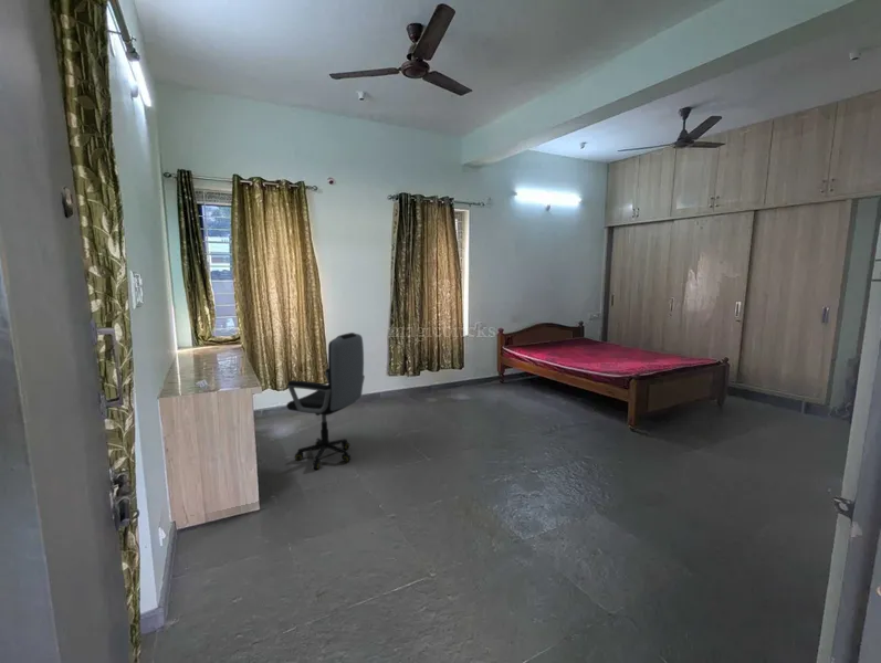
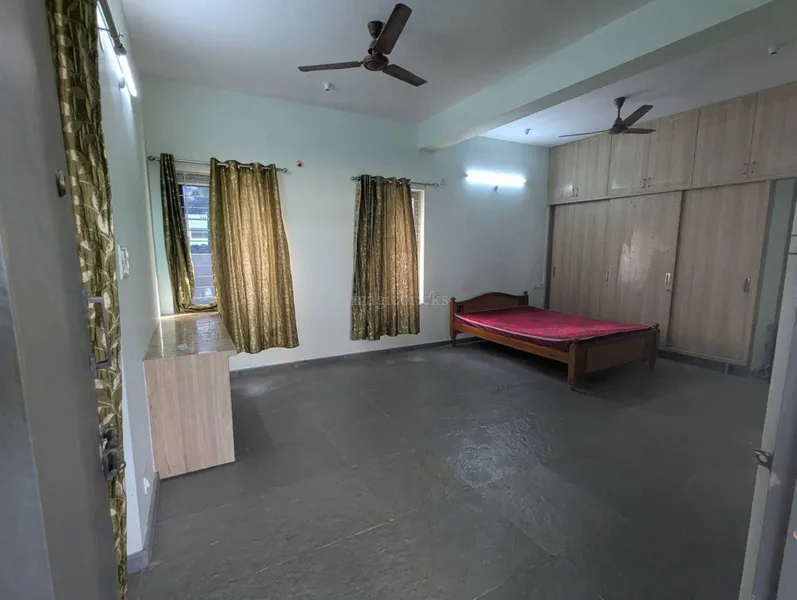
- office chair [285,332,366,470]
